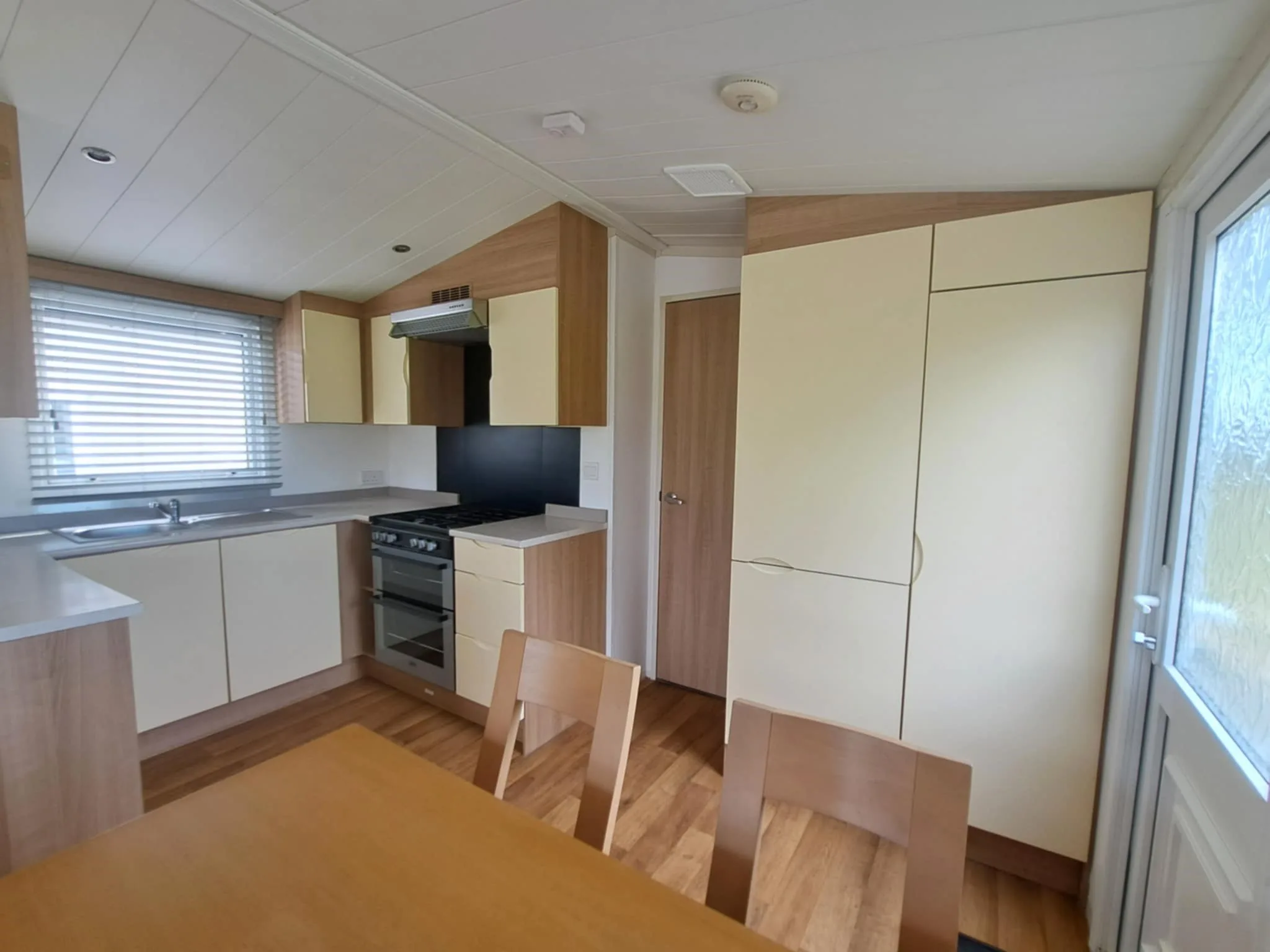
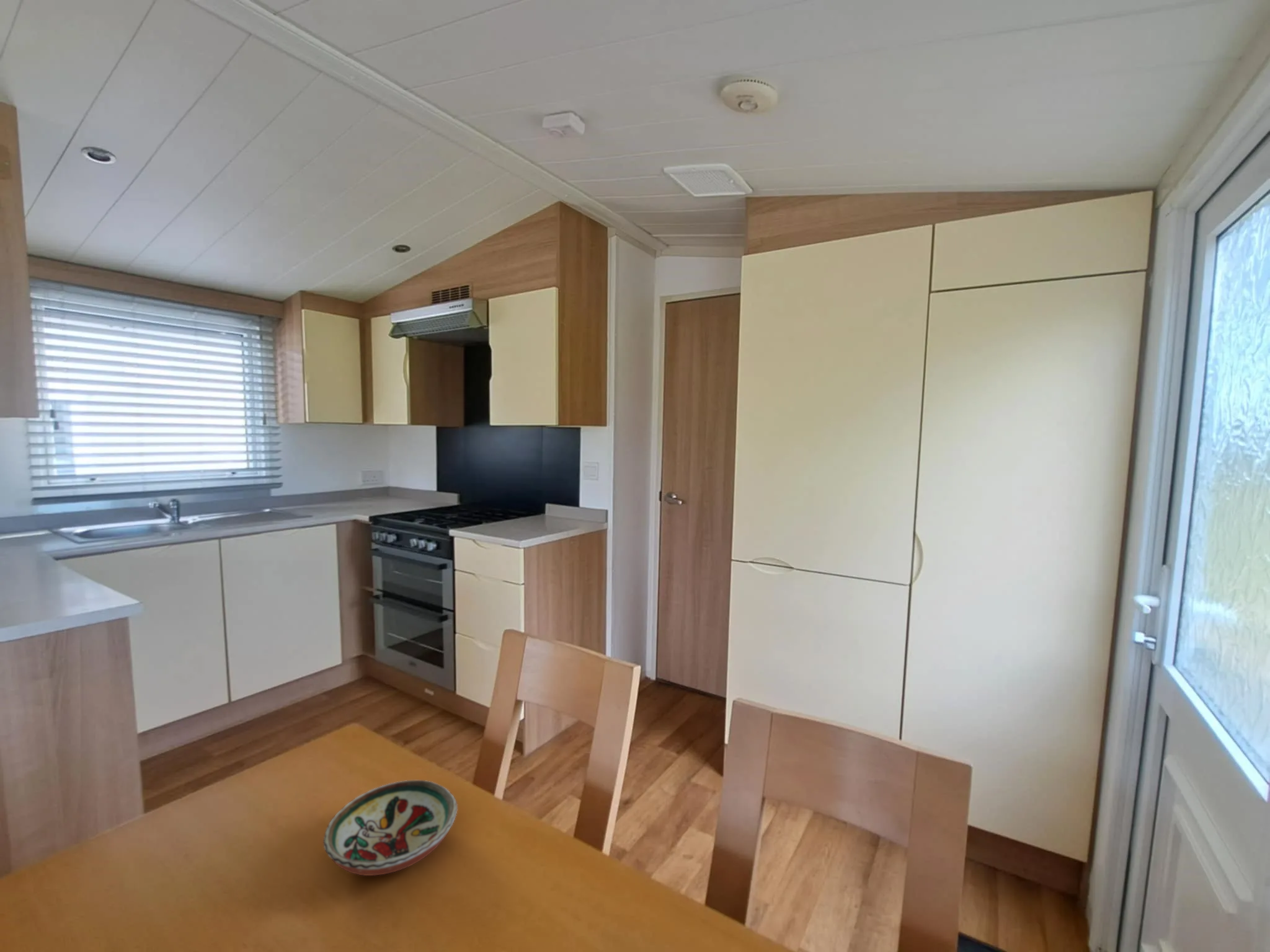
+ decorative bowl [323,780,458,876]
